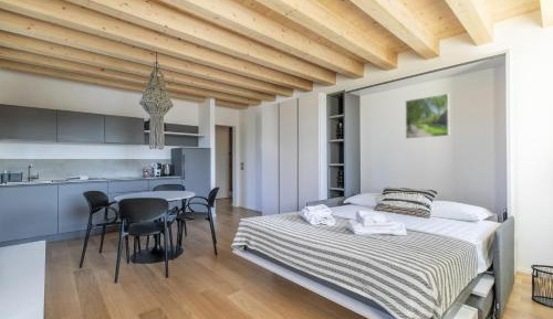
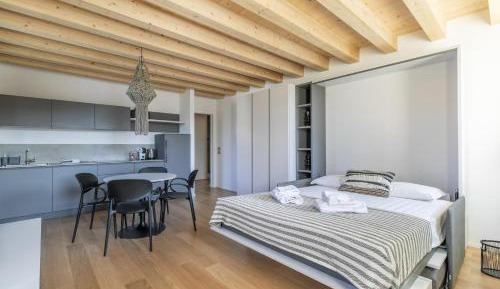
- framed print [405,93,450,140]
